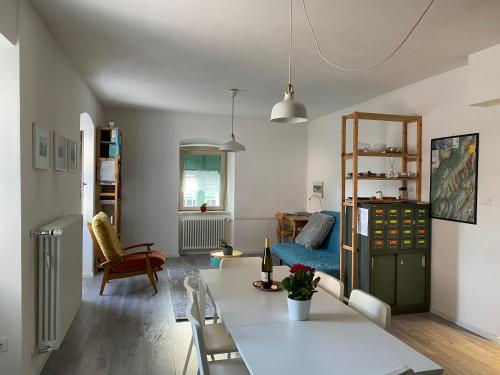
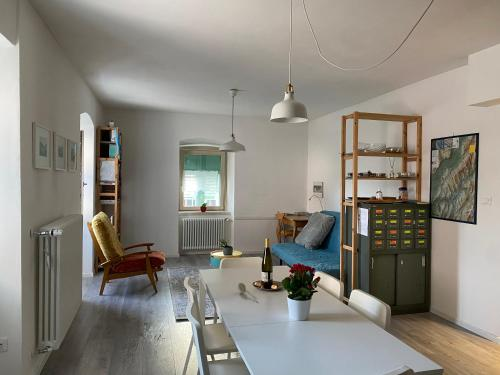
+ soupspoon [237,282,258,301]
